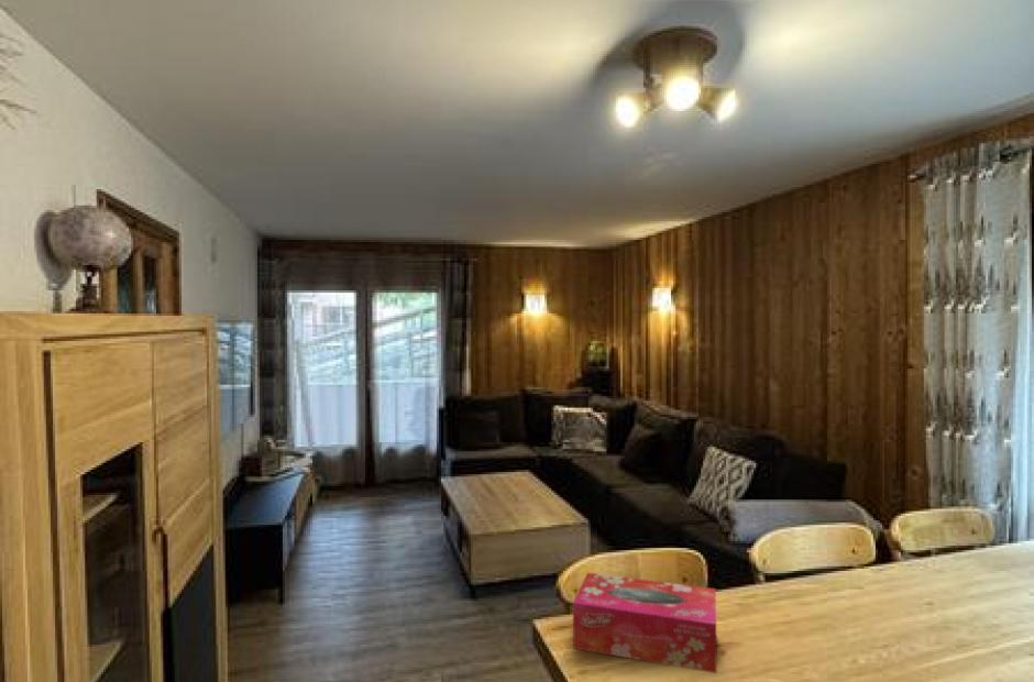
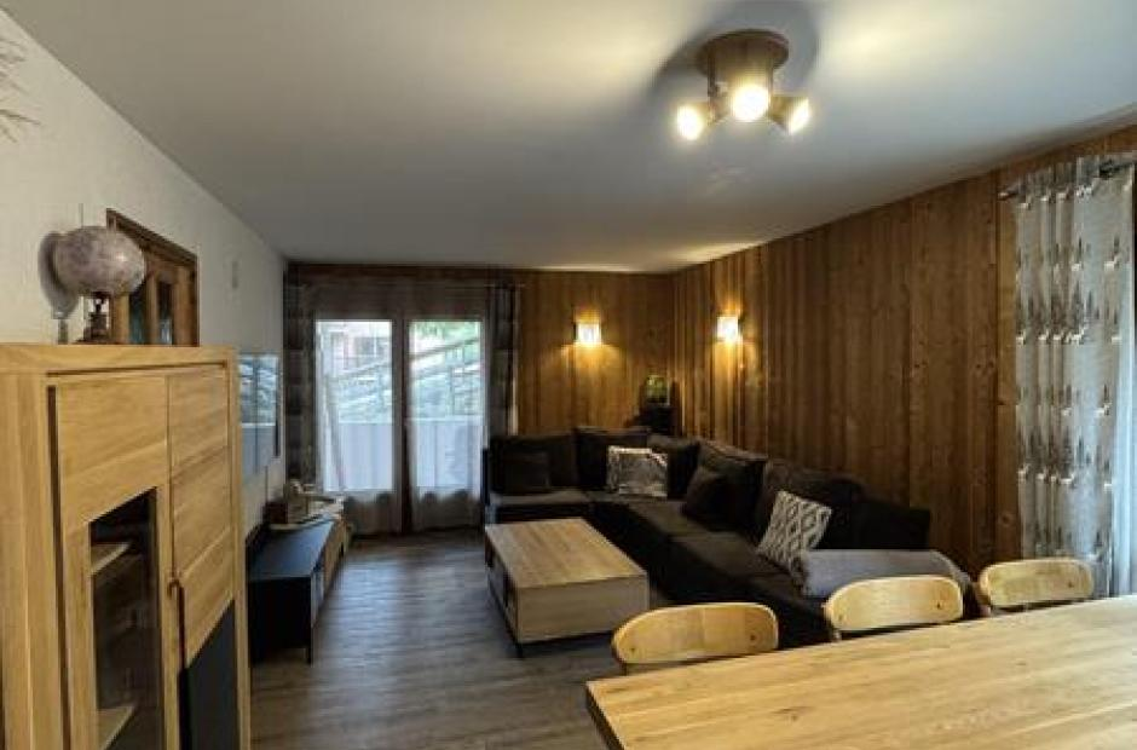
- tissue box [572,572,718,674]
